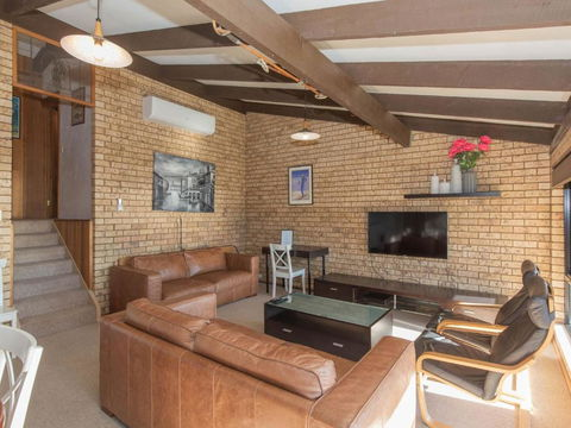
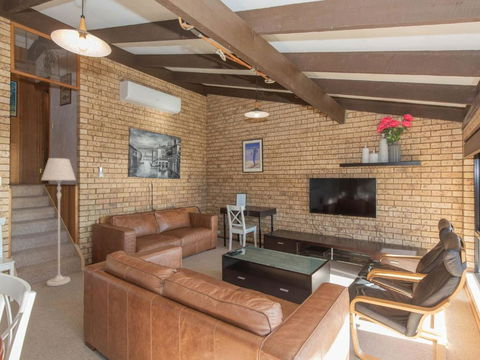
+ floor lamp [40,157,77,287]
